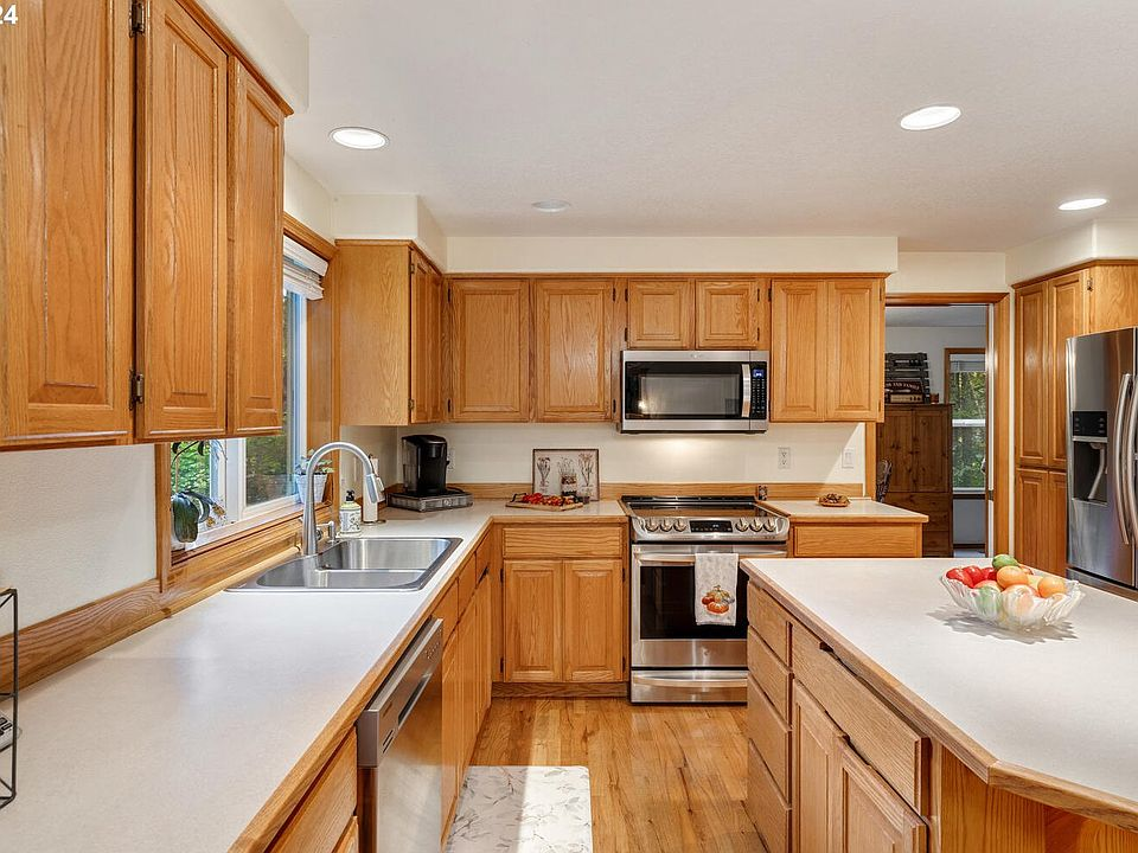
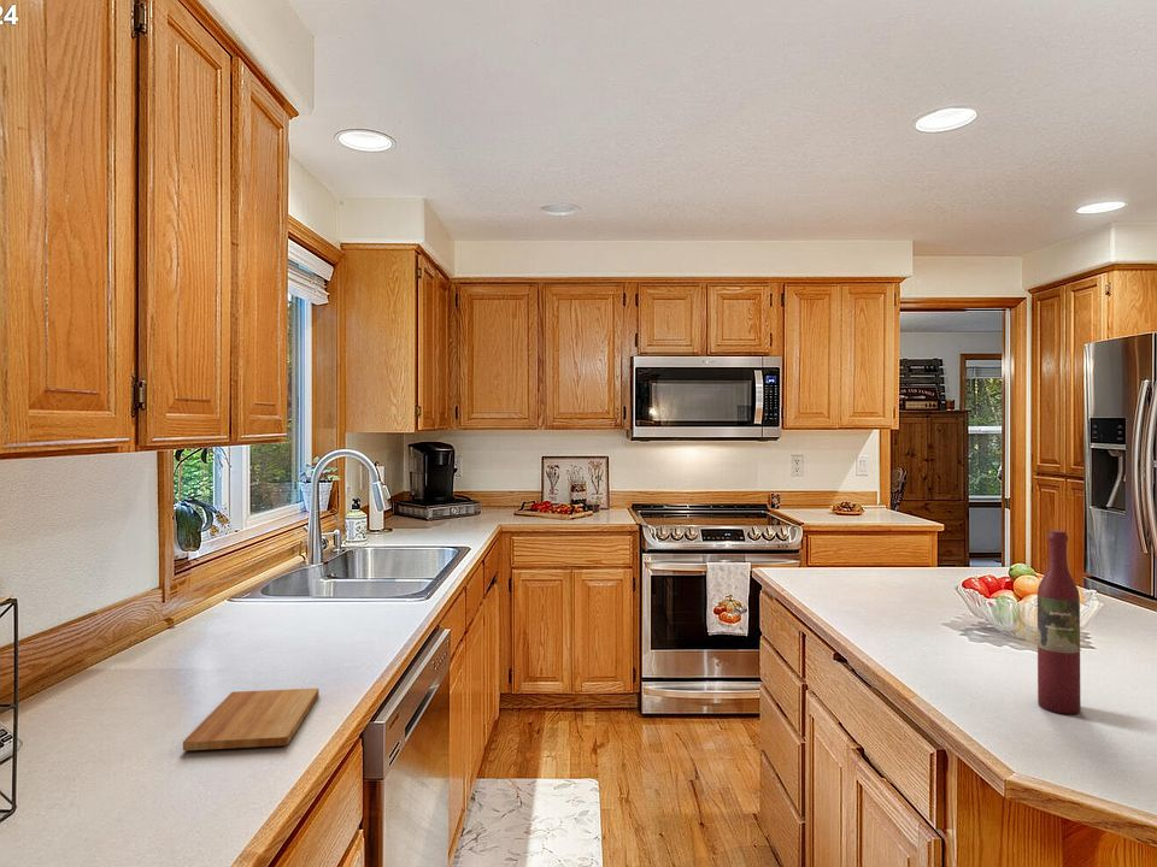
+ wine bottle [1036,530,1082,715]
+ cutting board [182,688,321,751]
